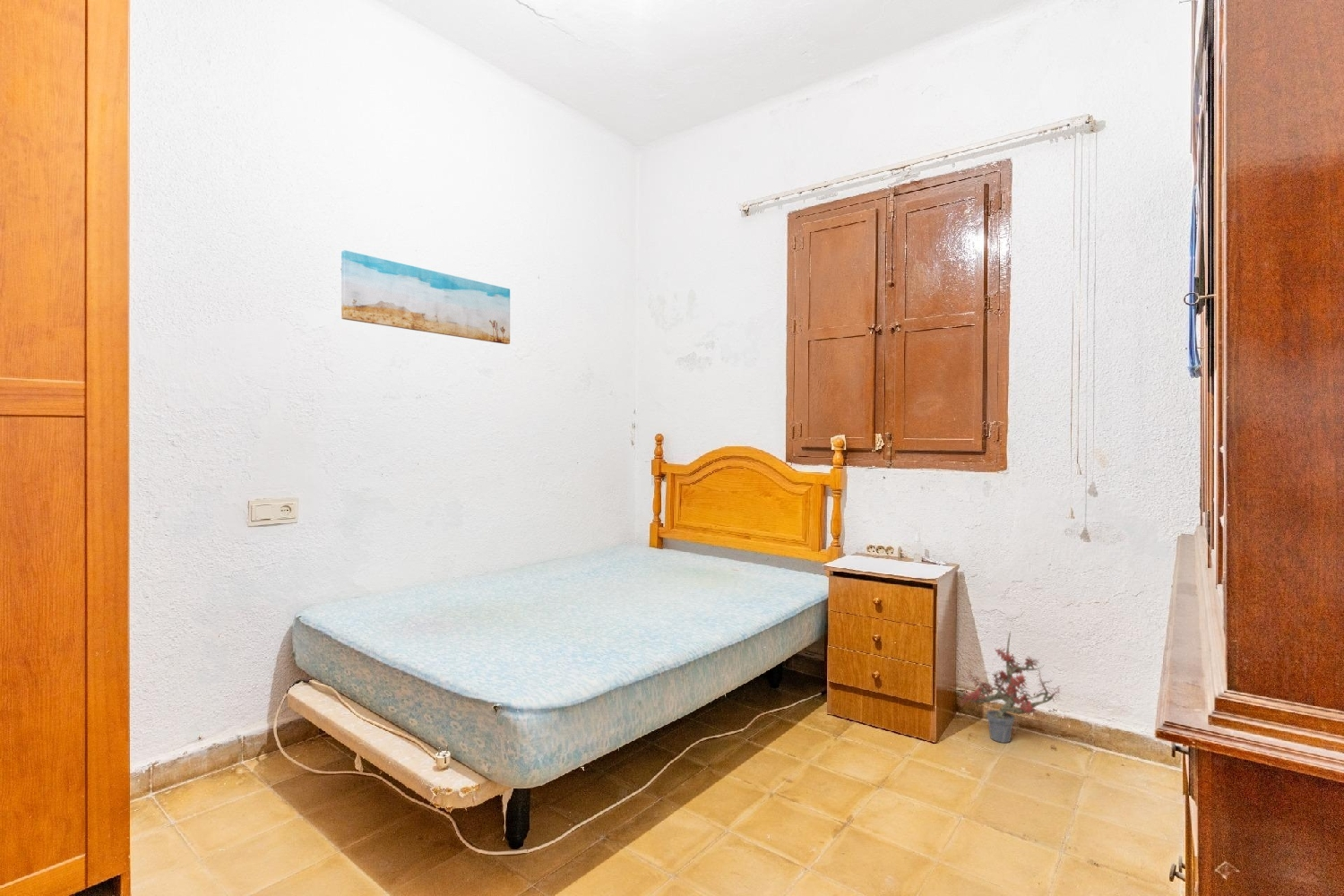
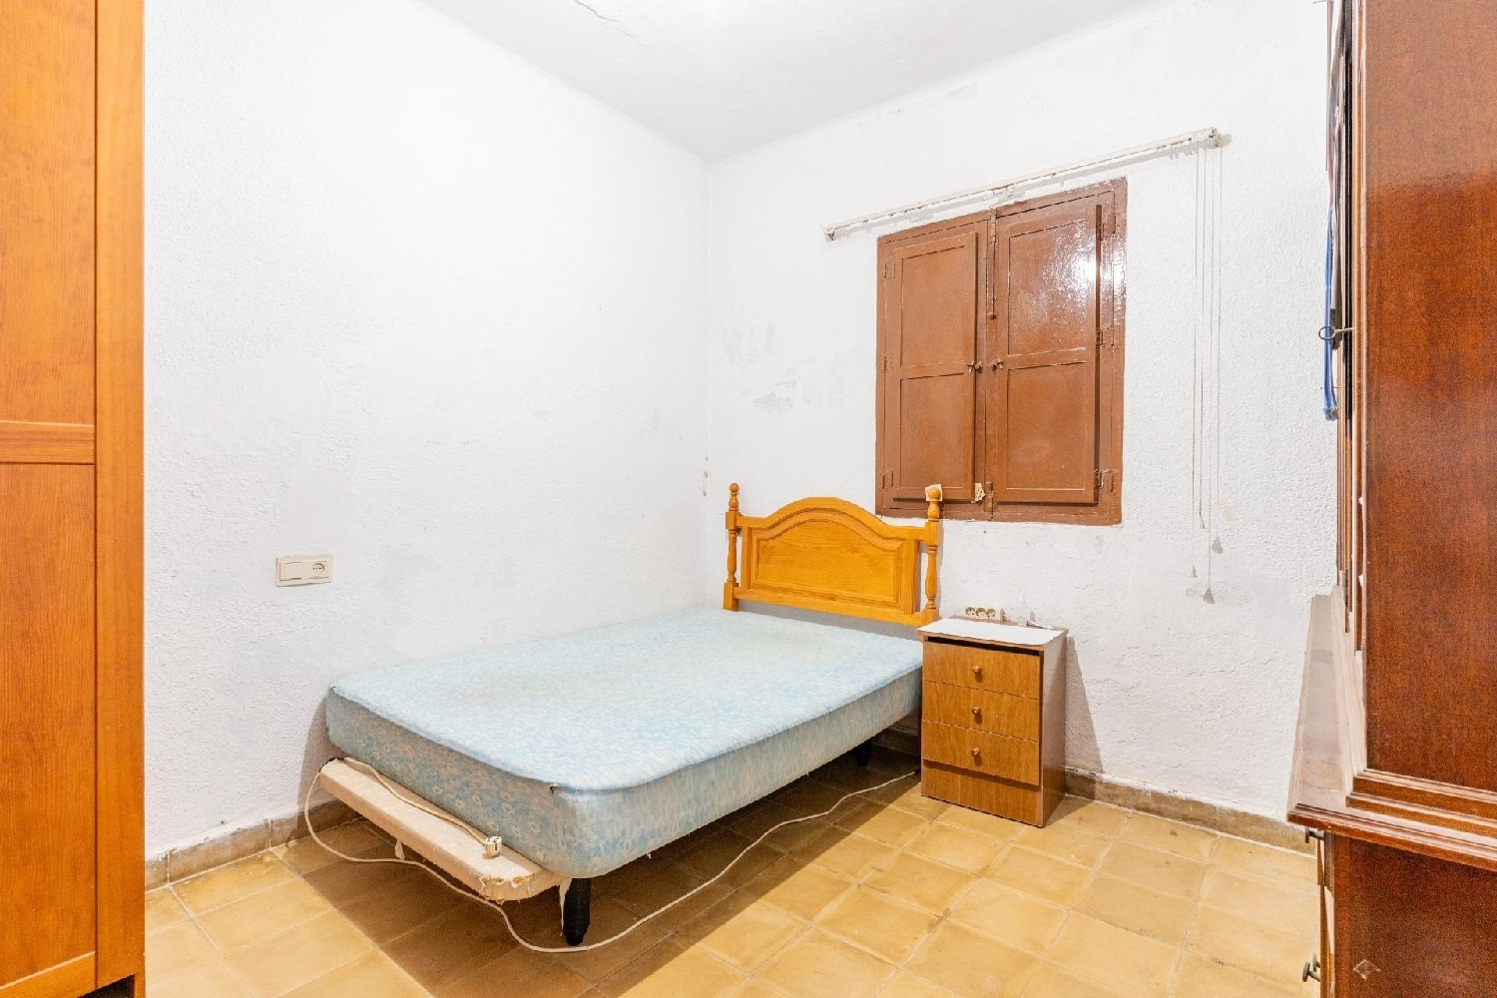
- potted plant [948,630,1061,744]
- wall art [340,249,511,345]
